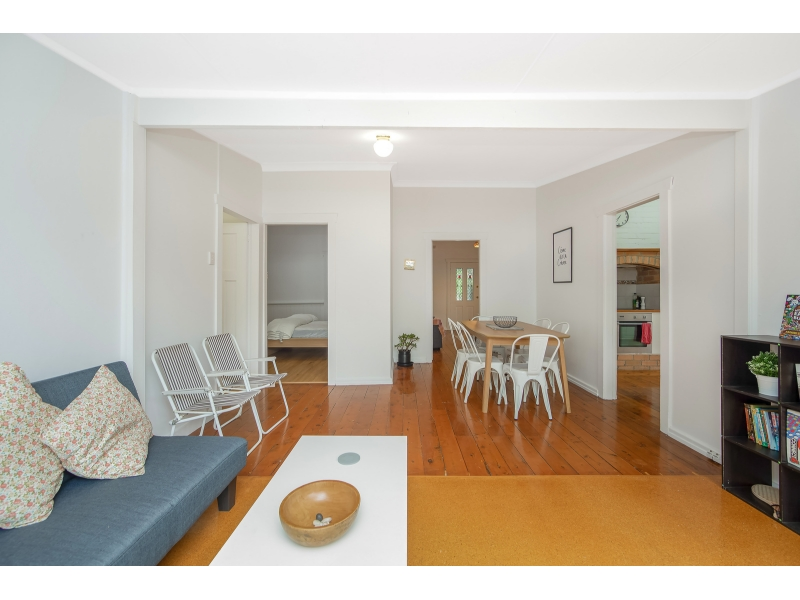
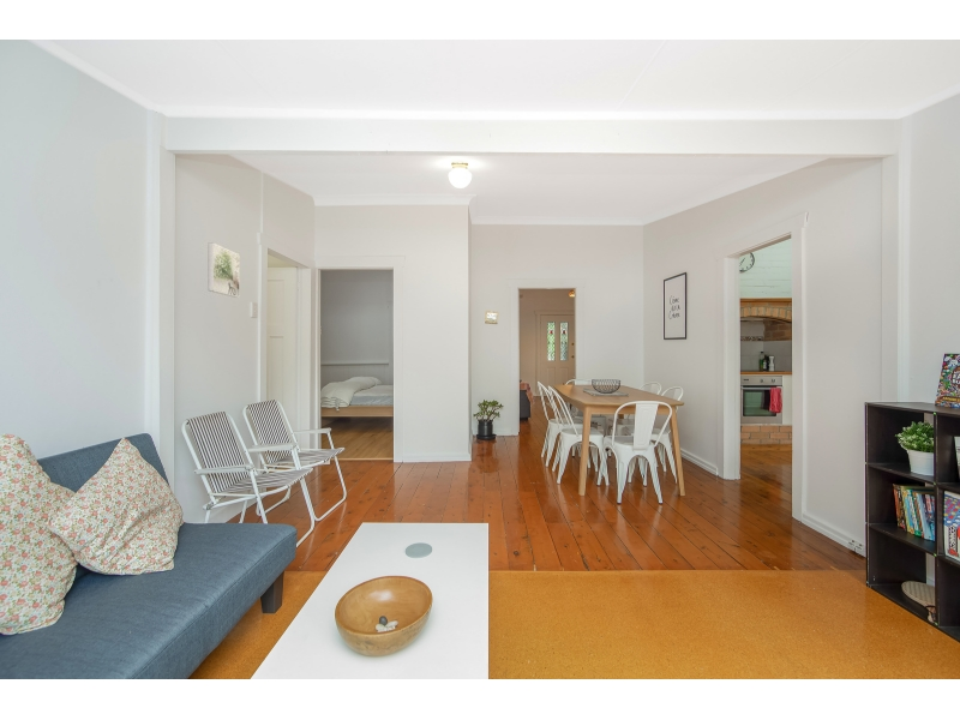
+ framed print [208,241,241,299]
